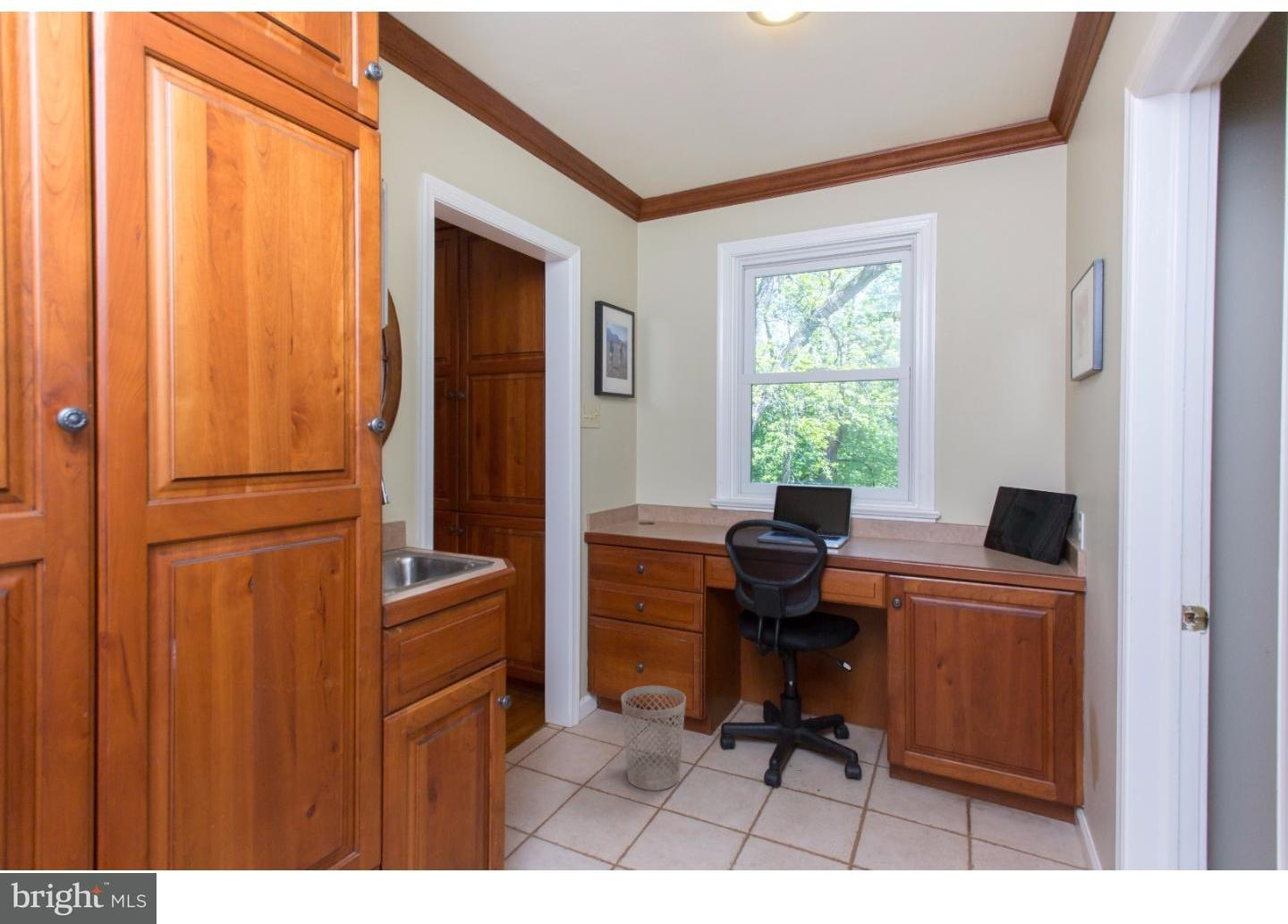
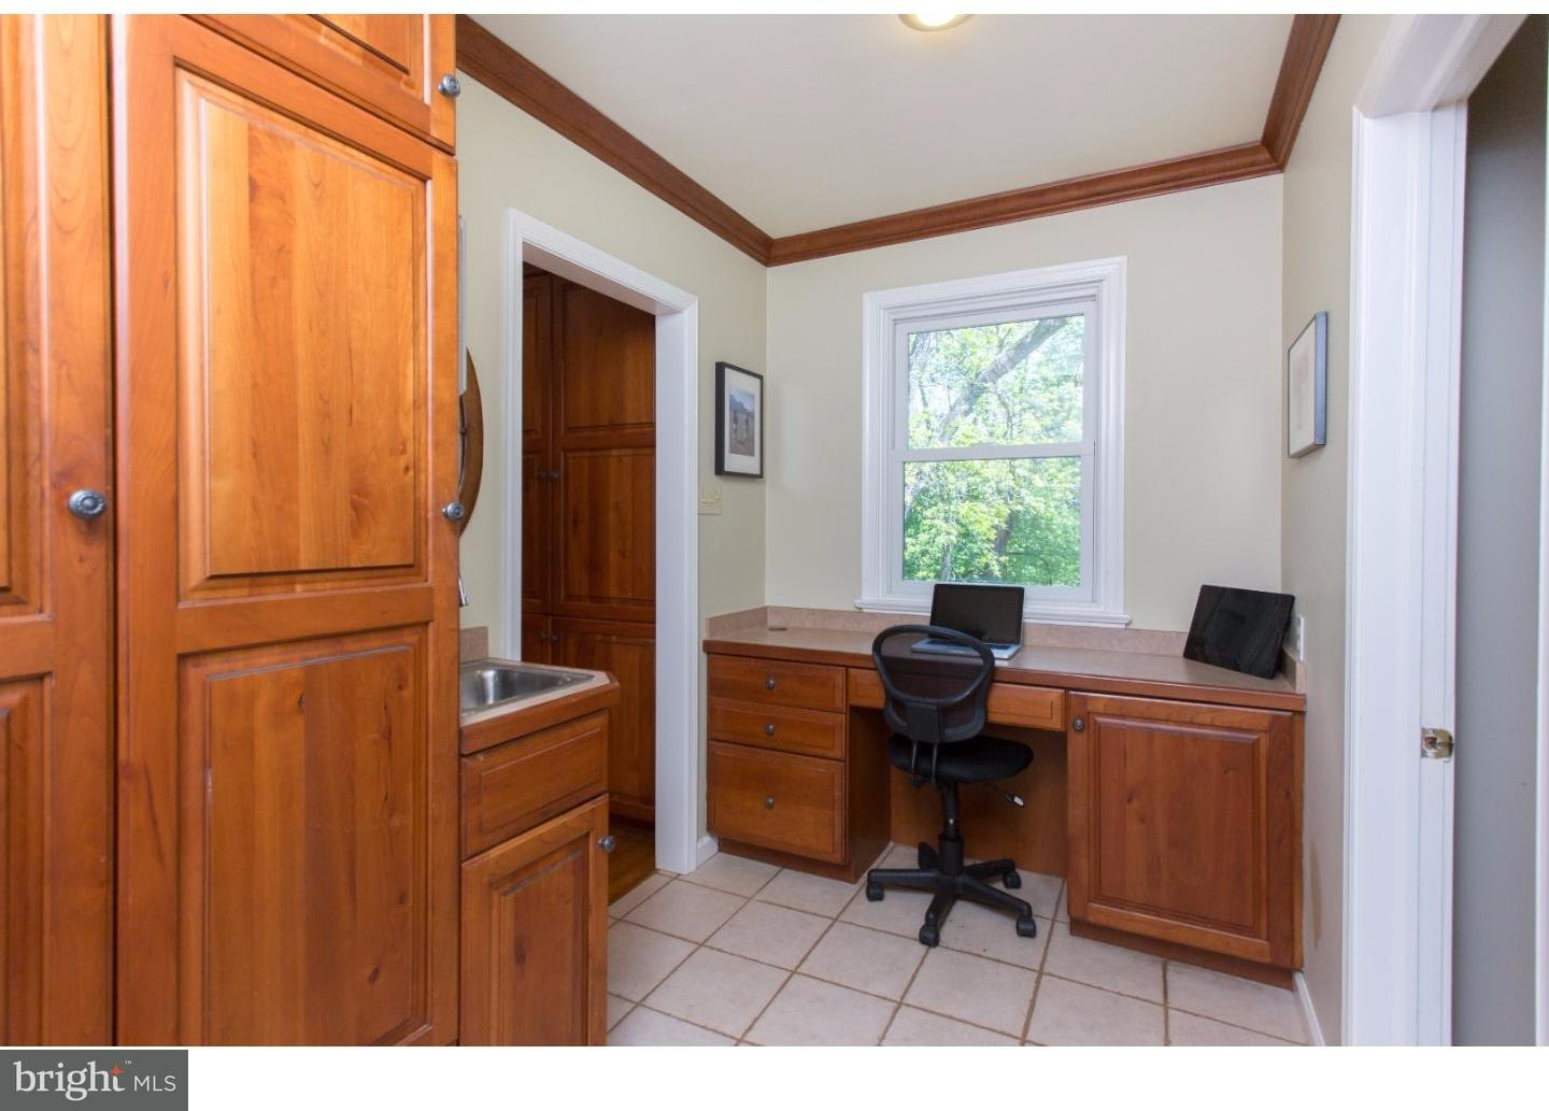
- wastebasket [621,685,687,792]
